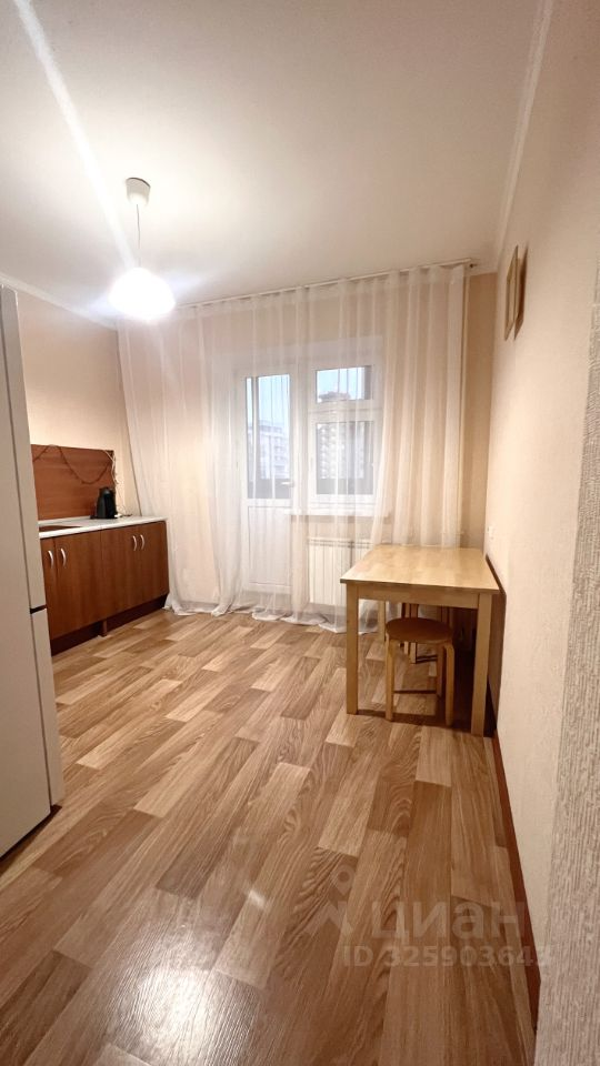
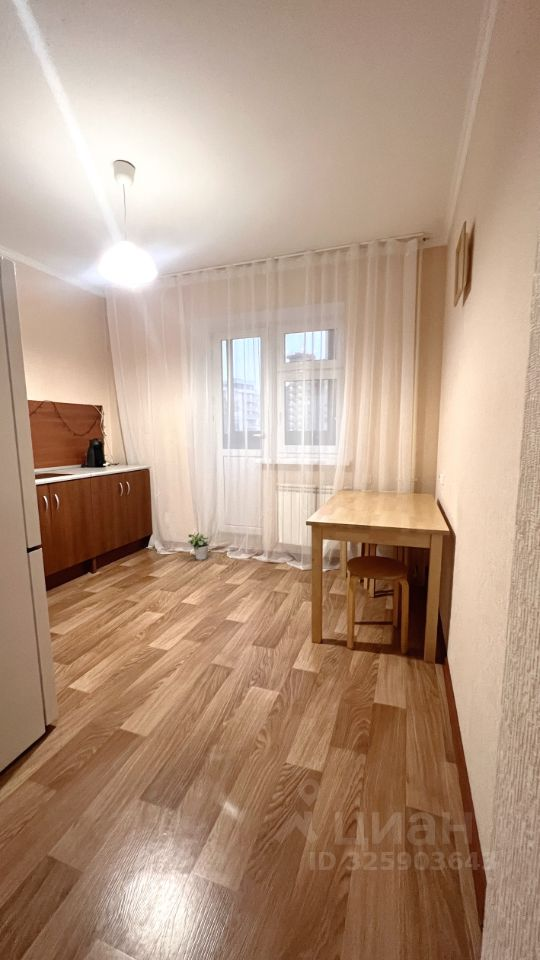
+ potted plant [187,532,210,561]
